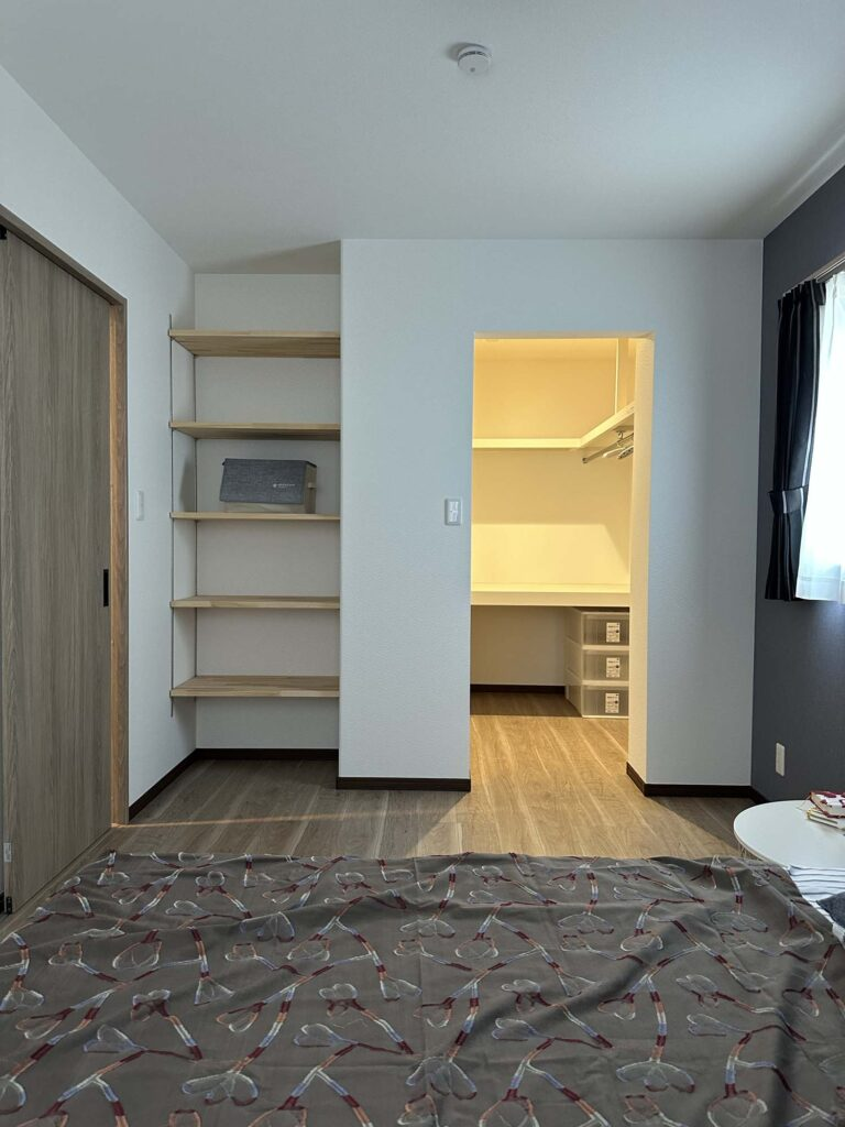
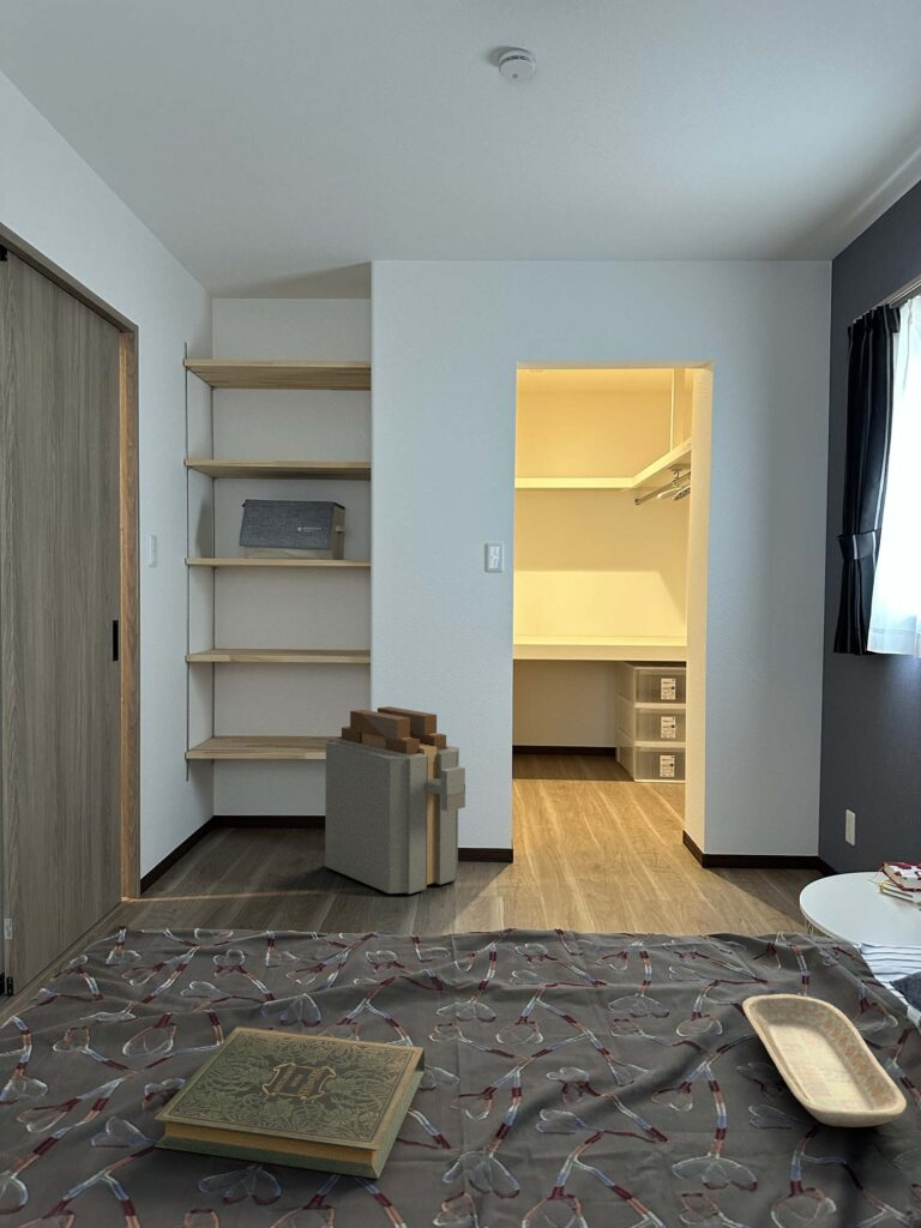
+ tray [741,993,908,1128]
+ book [154,1025,426,1180]
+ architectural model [324,705,466,895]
